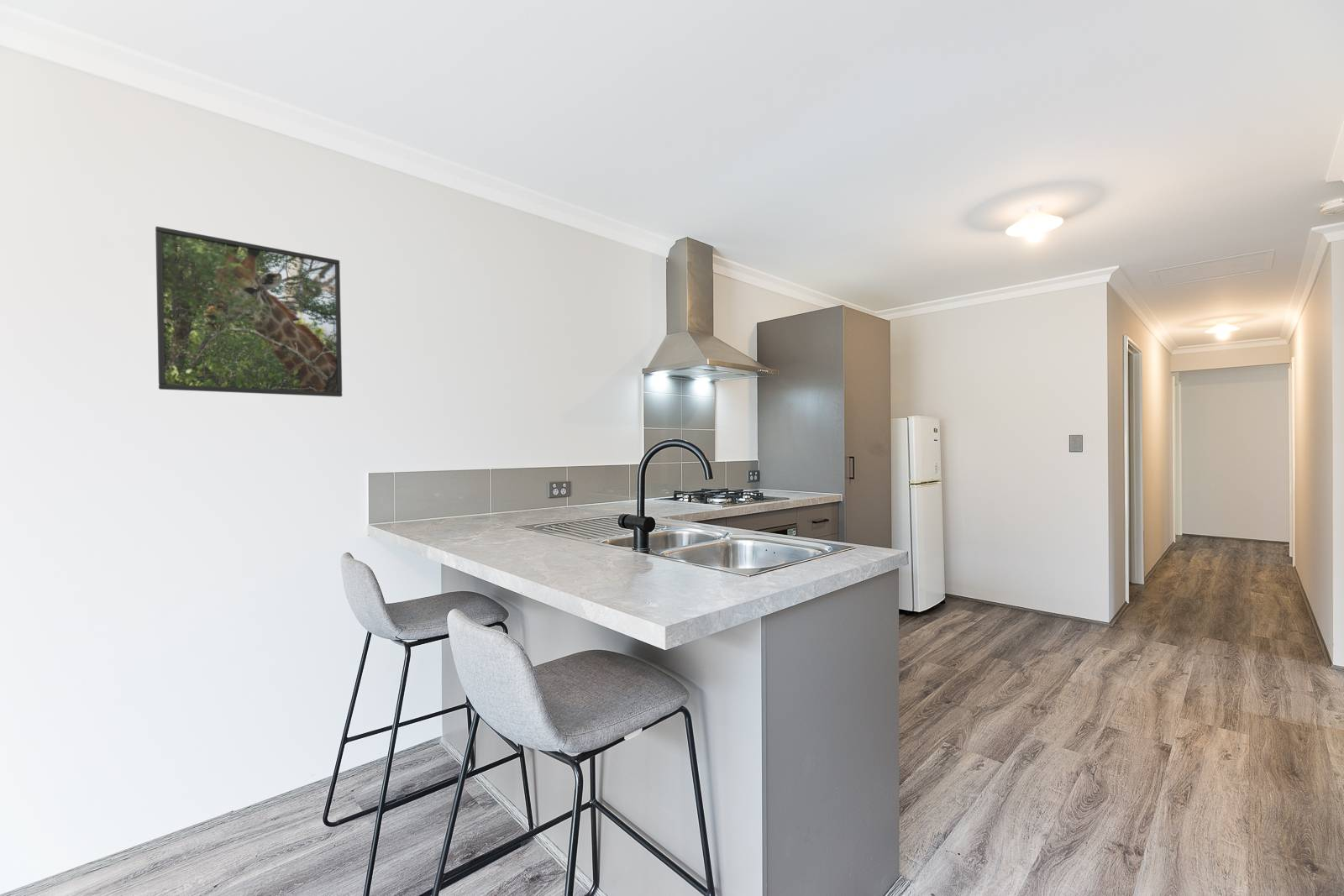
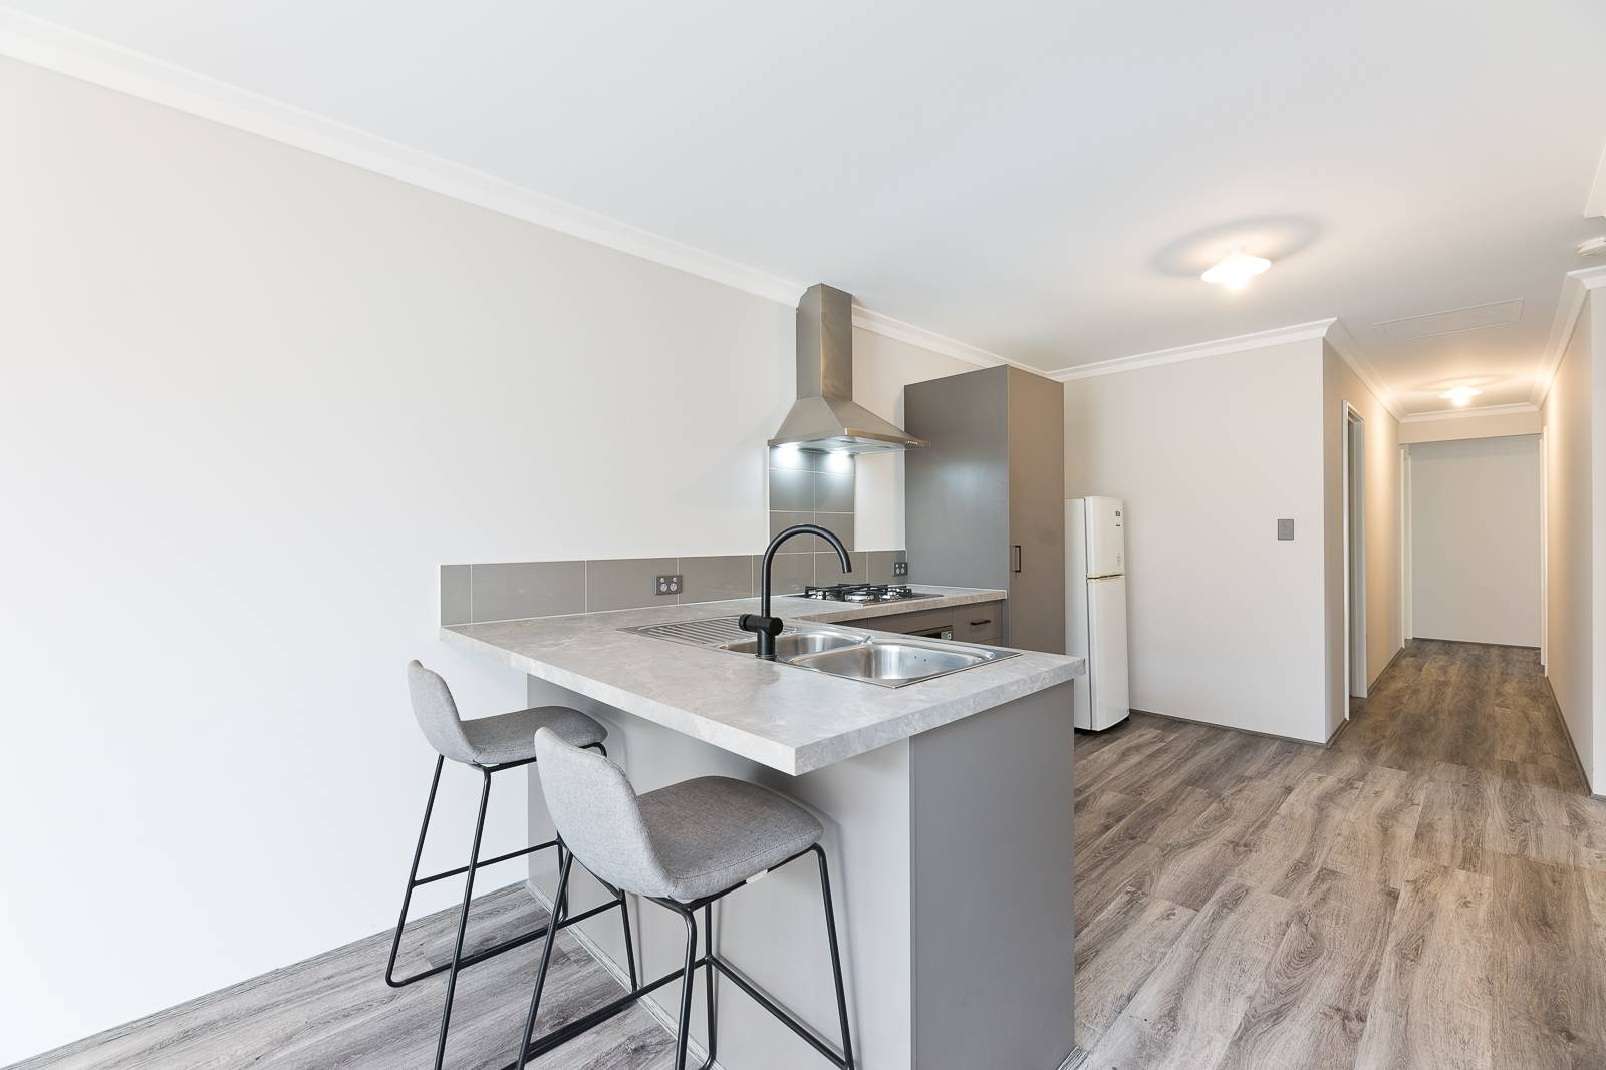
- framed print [155,226,343,397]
